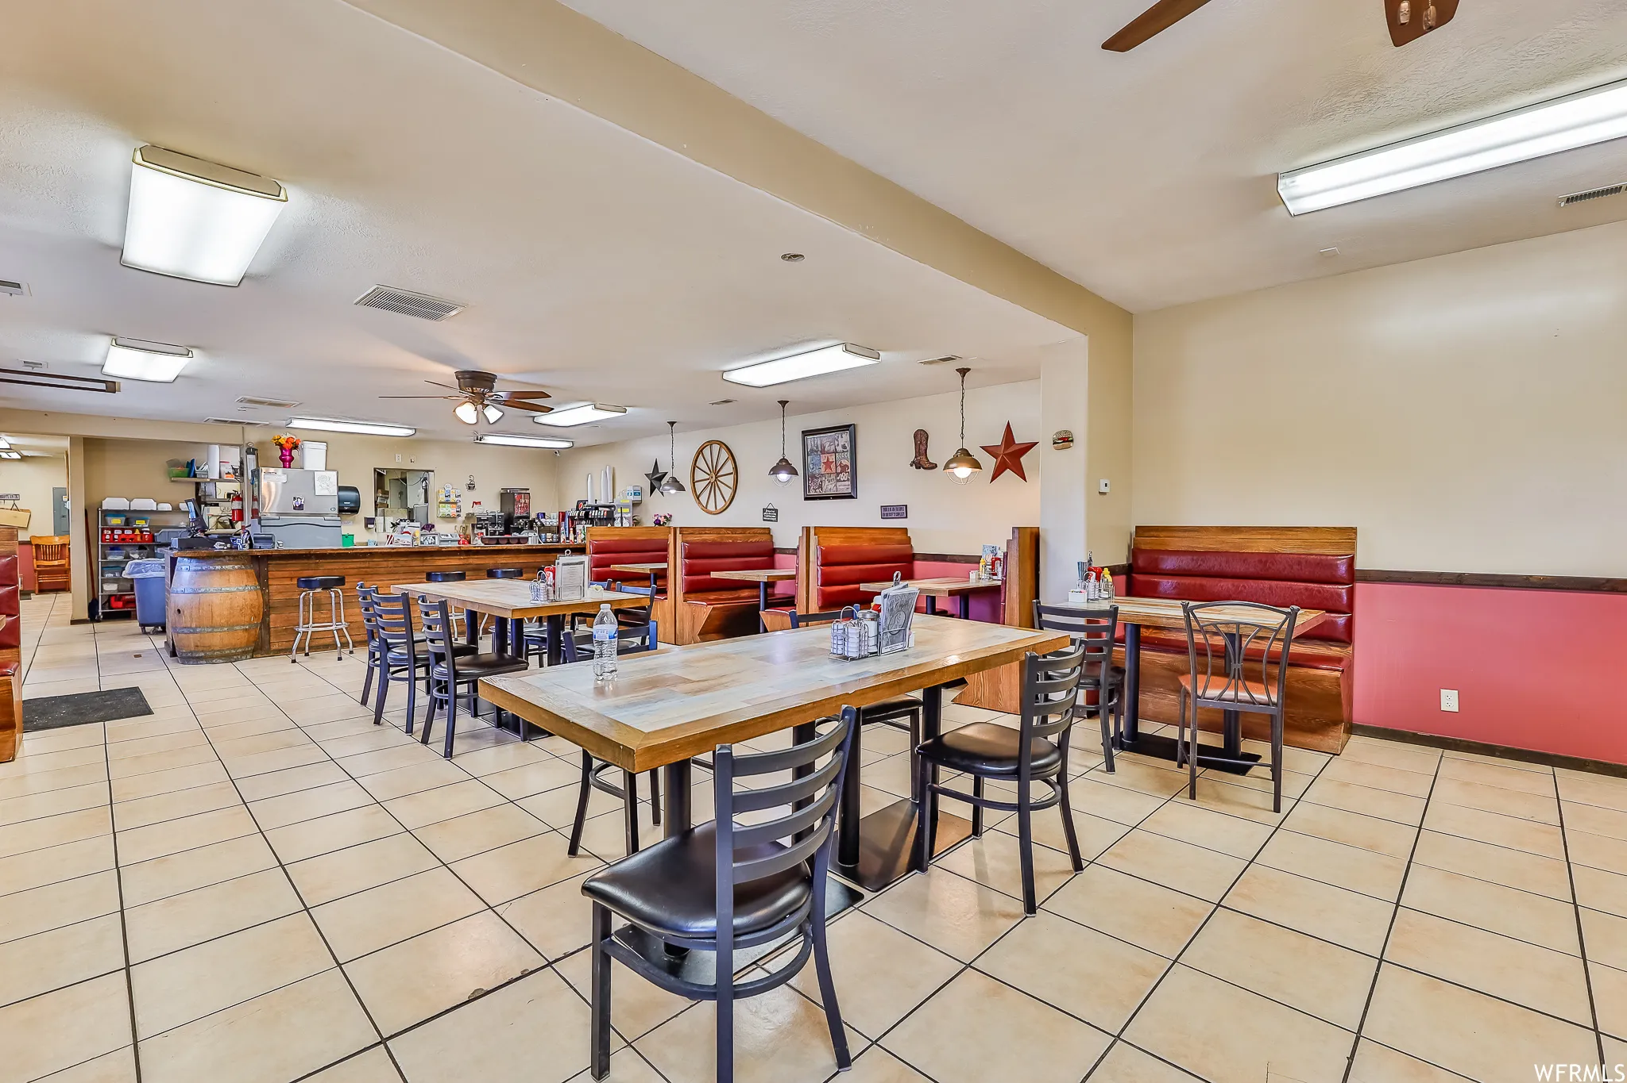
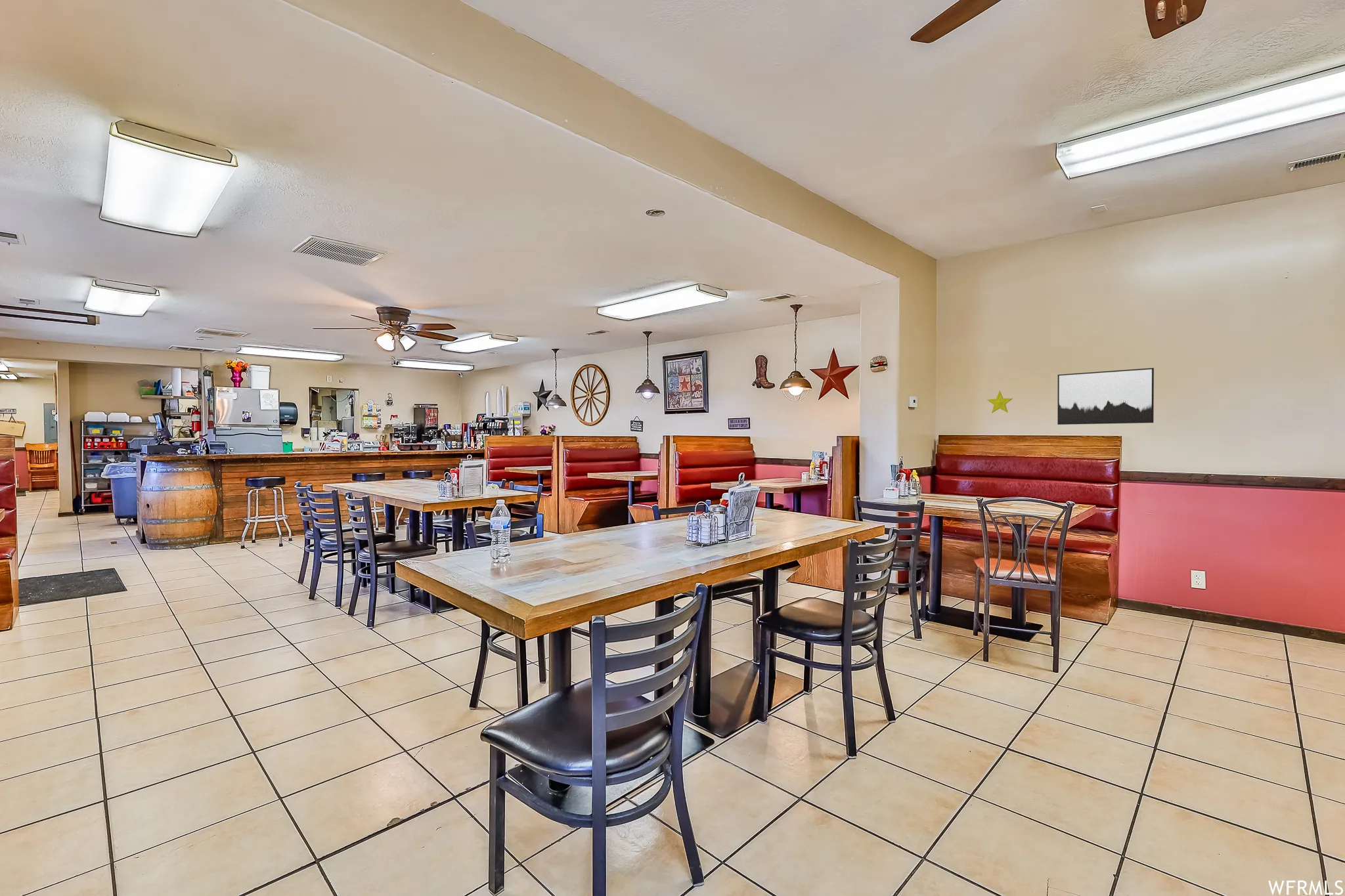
+ decorative star [986,390,1013,414]
+ wall art [1057,367,1155,425]
